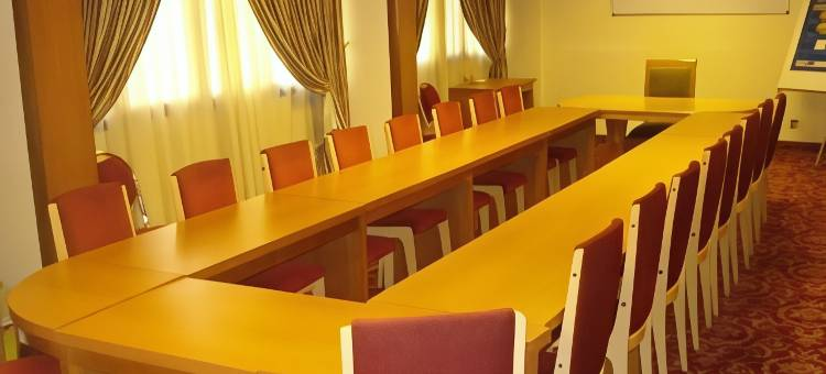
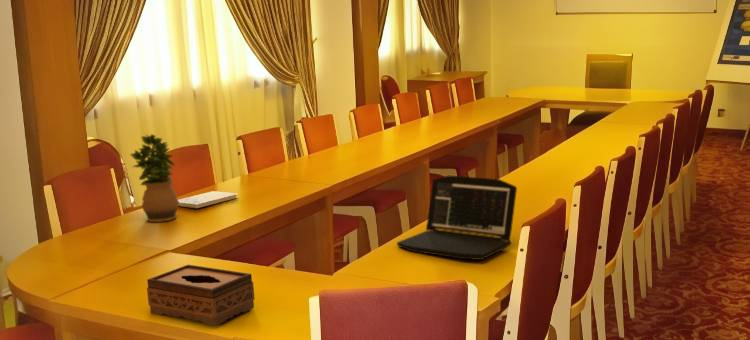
+ potted plant [129,133,179,223]
+ tissue box [146,264,256,327]
+ book [178,190,239,209]
+ laptop [396,175,518,261]
